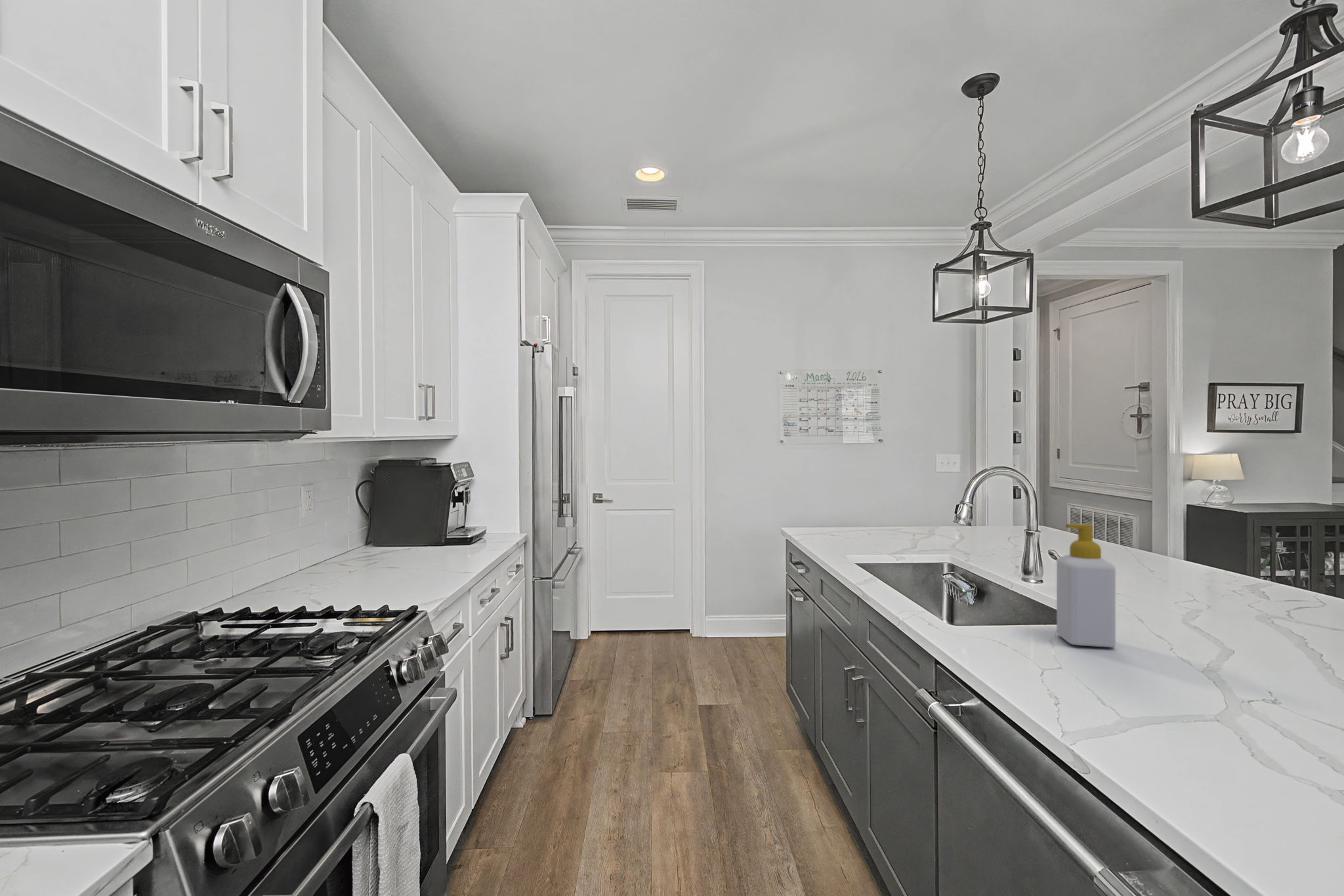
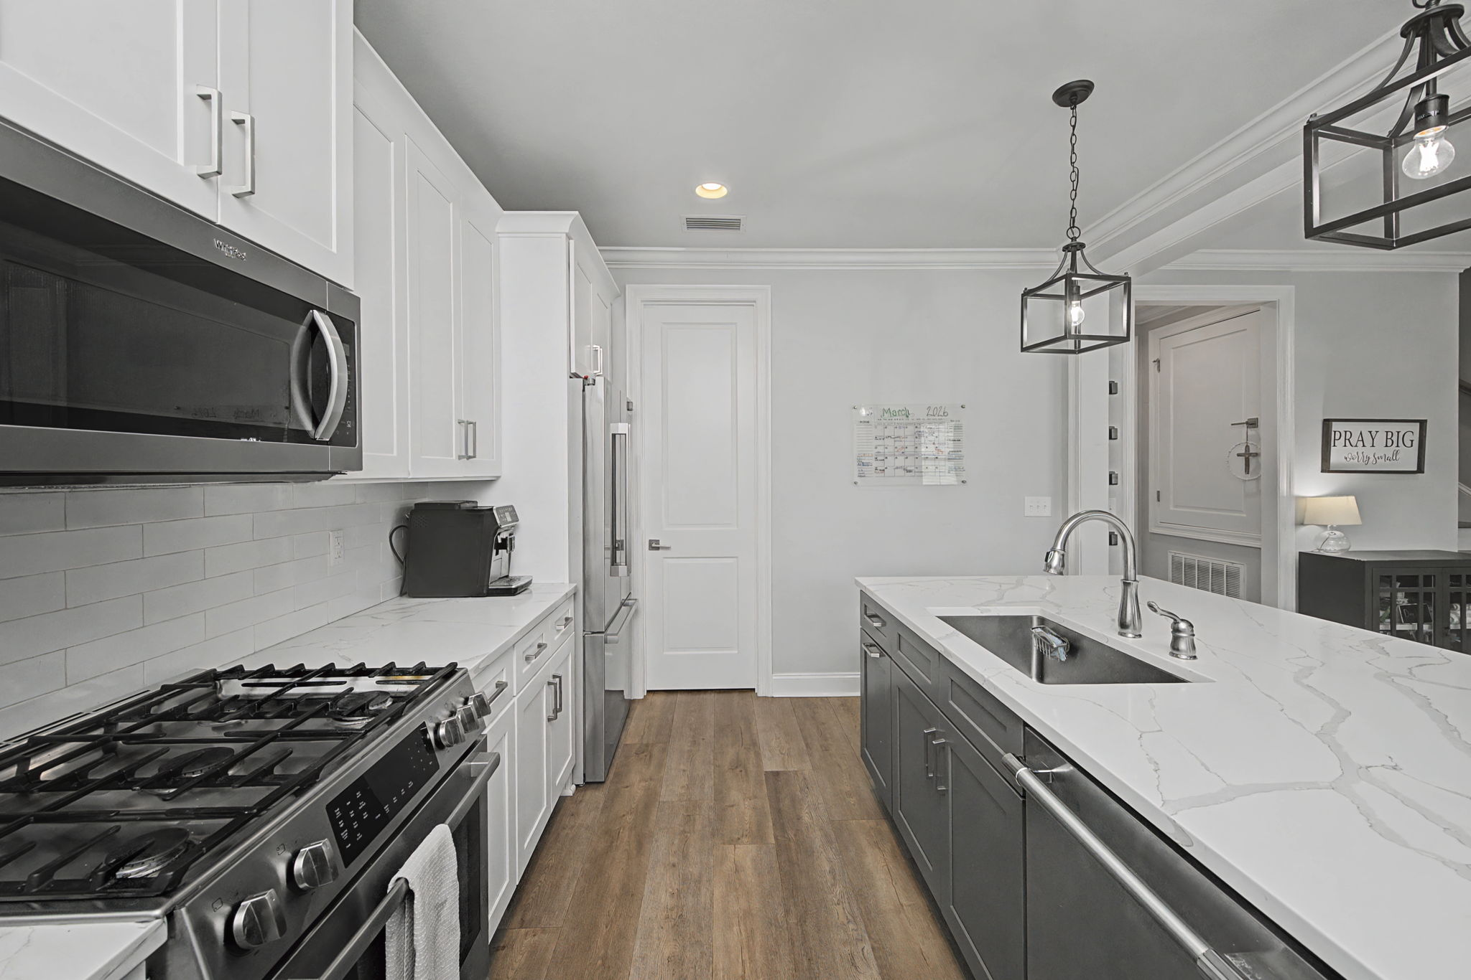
- soap bottle [1056,523,1116,648]
